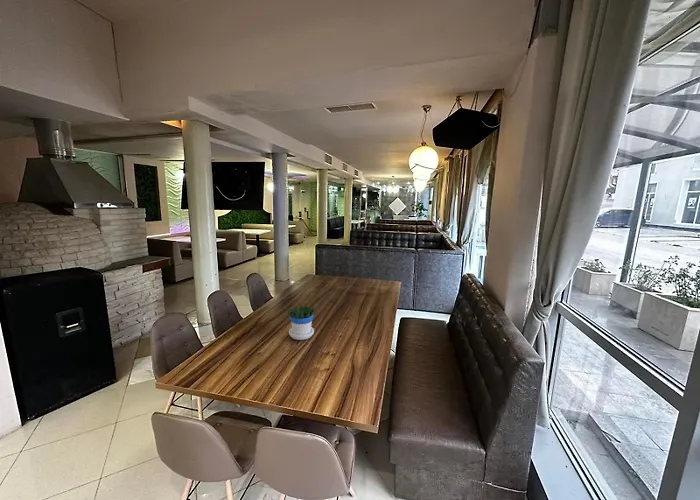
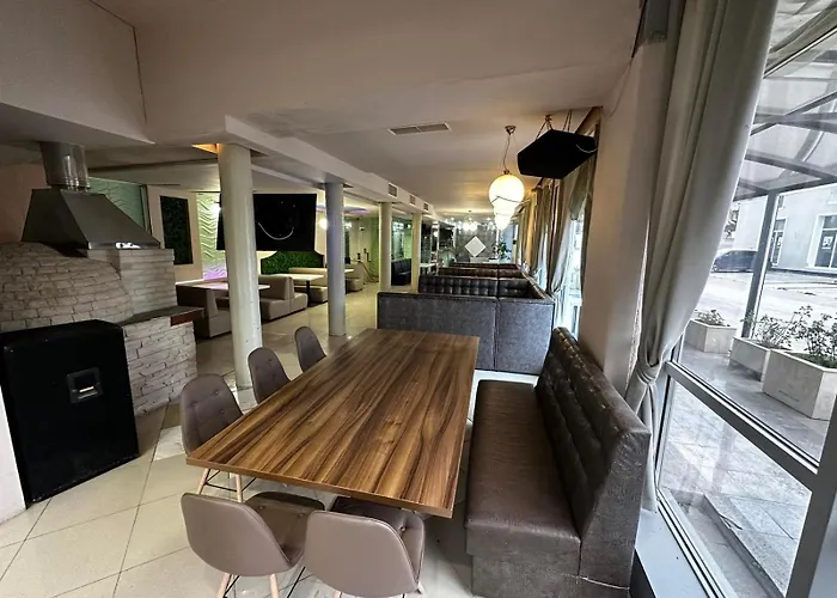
- flowerpot [287,304,316,341]
